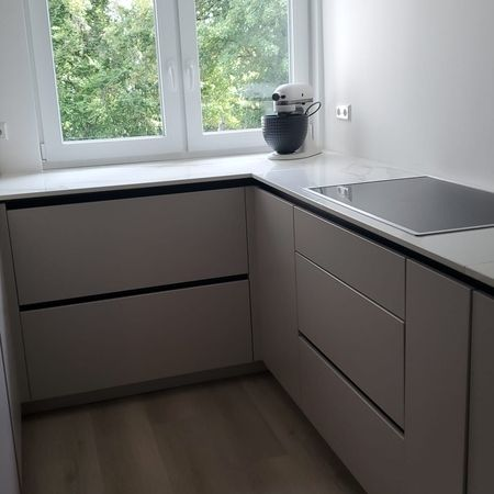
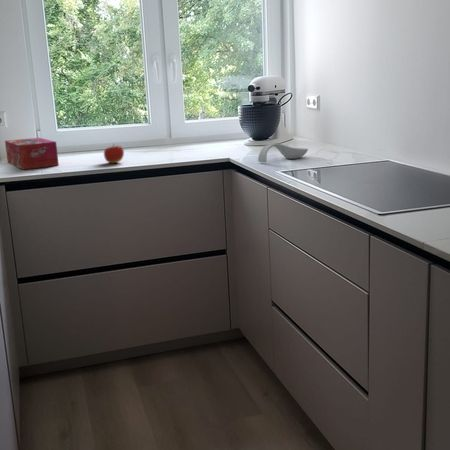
+ spoon rest [257,142,309,163]
+ fruit [103,143,125,164]
+ tissue box [4,137,60,170]
